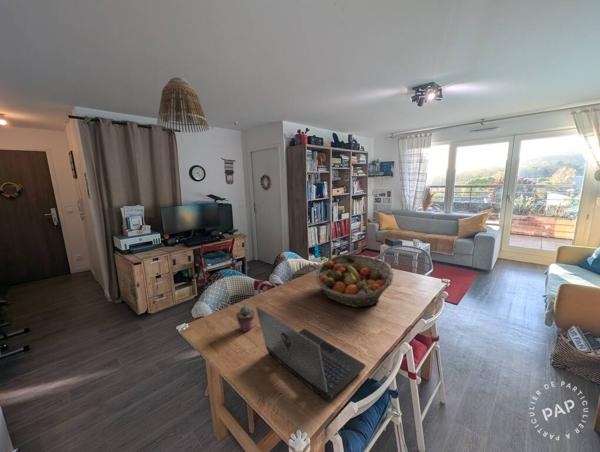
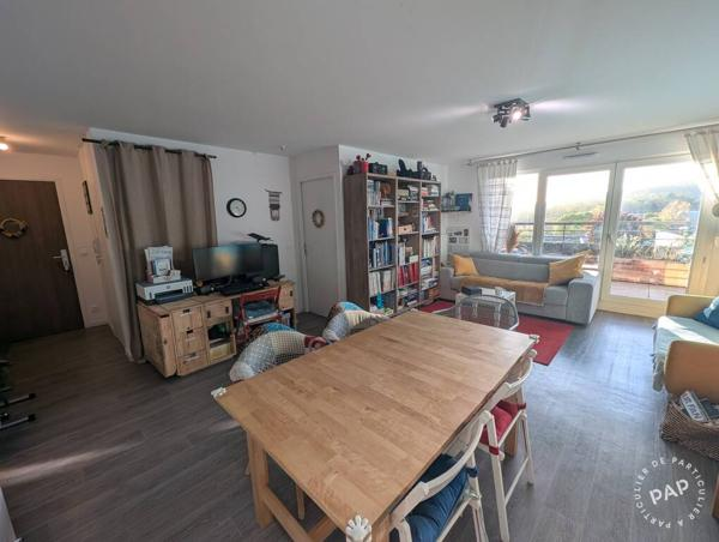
- lamp shade [156,76,210,134]
- fruit basket [315,254,394,308]
- laptop [255,306,367,404]
- potted succulent [235,304,256,333]
